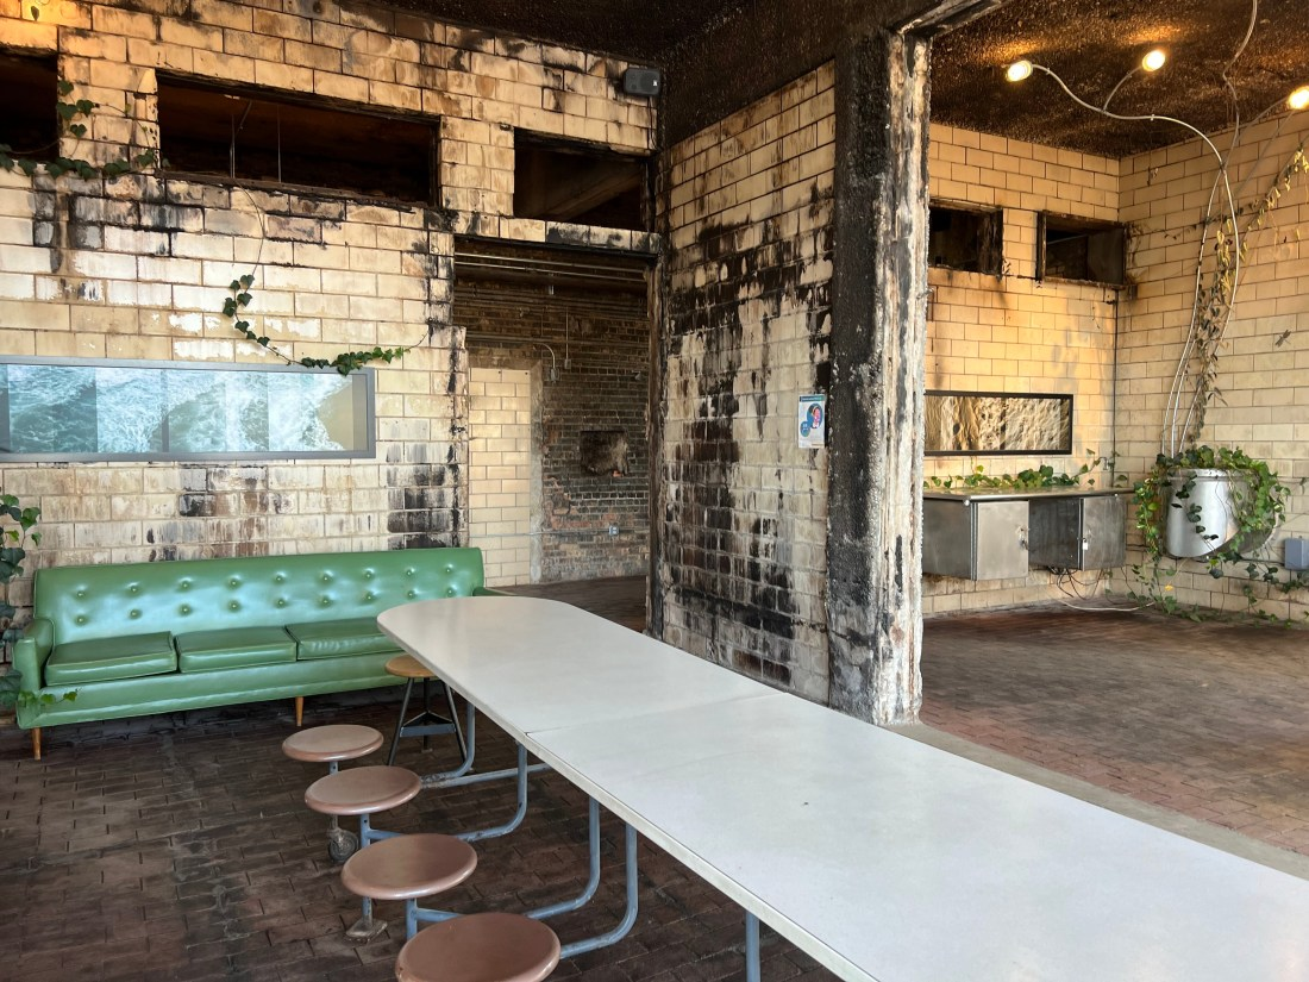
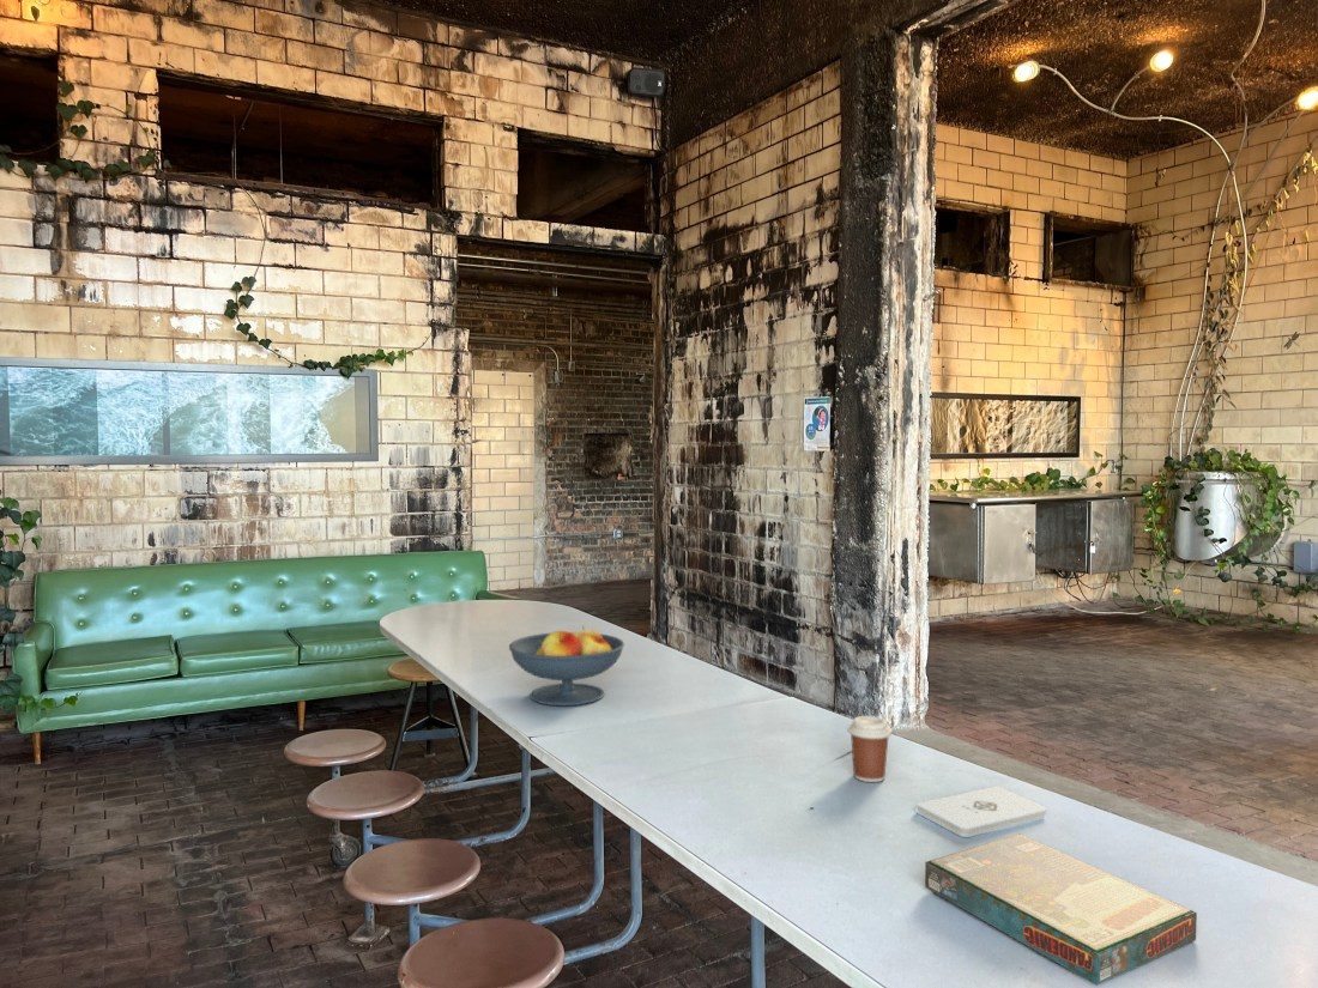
+ fruit bowl [508,625,625,707]
+ notepad [914,784,1047,838]
+ coffee cup [847,715,893,783]
+ board game [924,832,1198,987]
